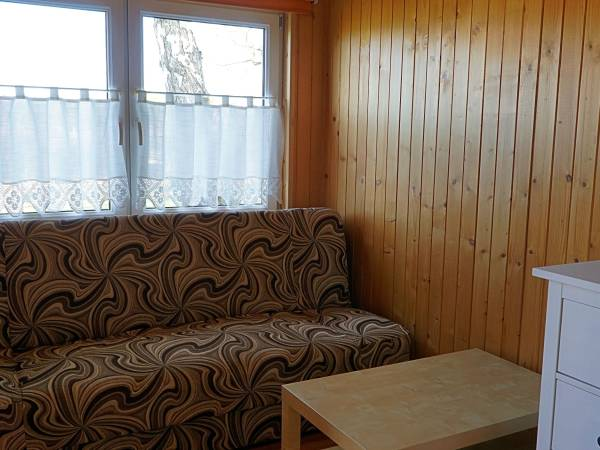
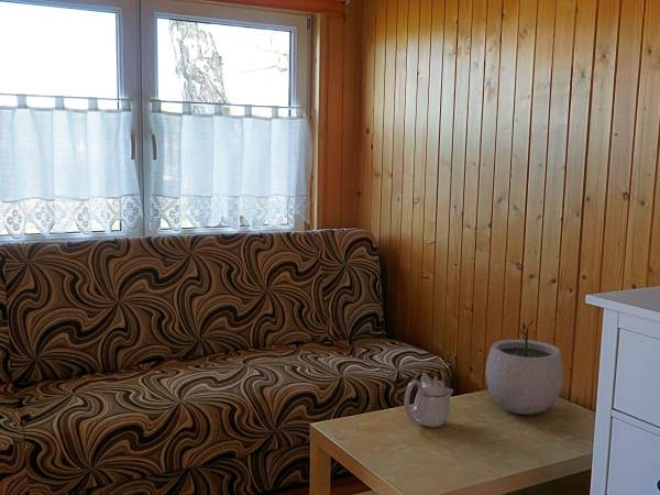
+ plant pot [485,319,564,416]
+ teapot [403,372,454,429]
